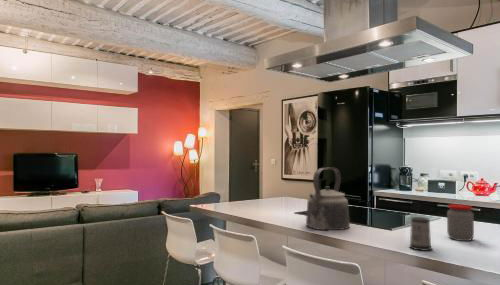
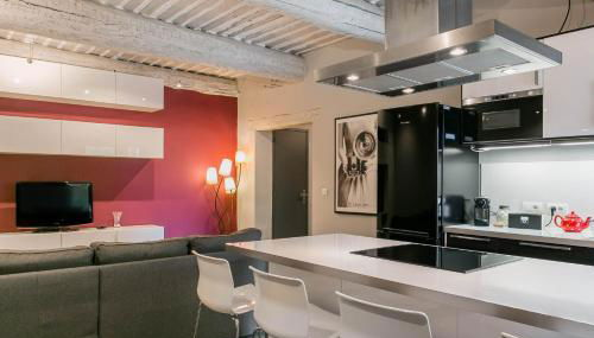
- jar [446,203,475,242]
- kettle [305,167,351,232]
- mug [408,216,433,252]
